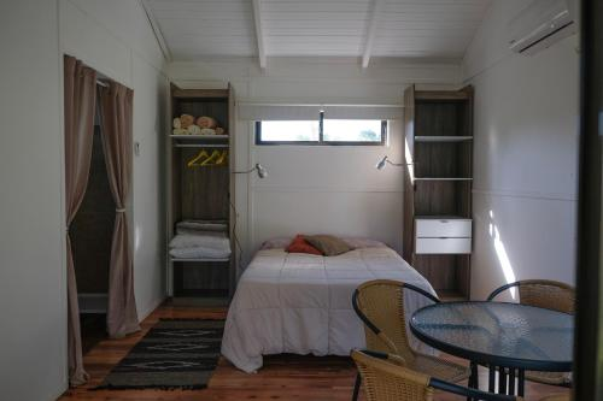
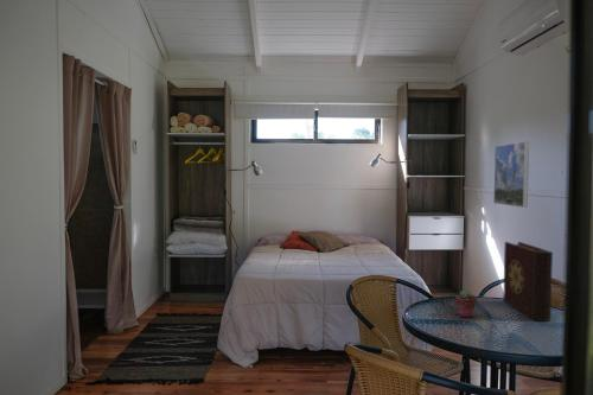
+ potted succulent [454,288,478,319]
+ book [502,241,554,323]
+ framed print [492,140,530,209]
